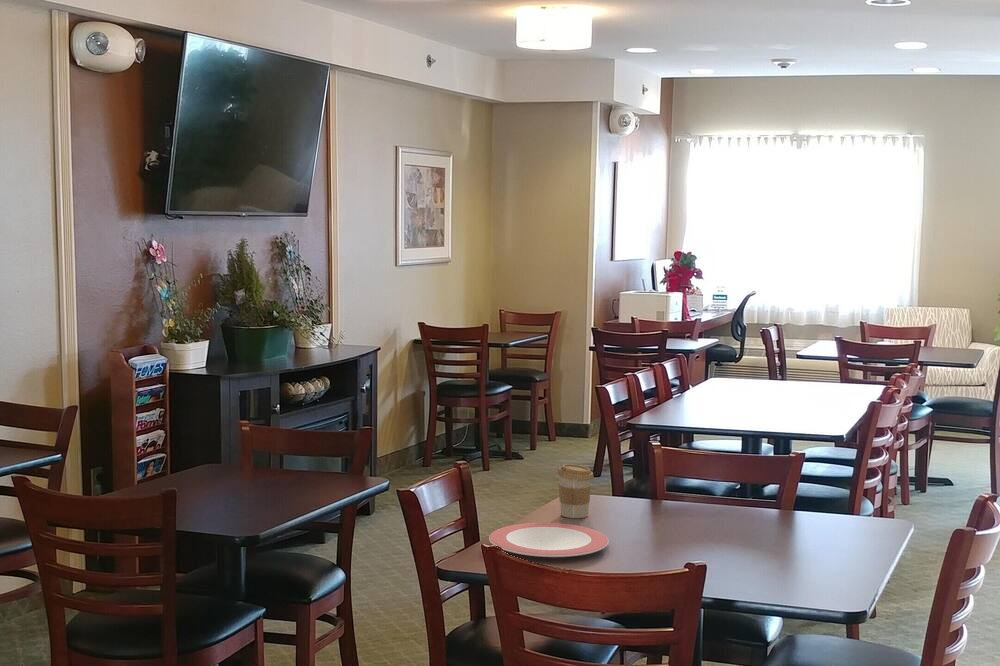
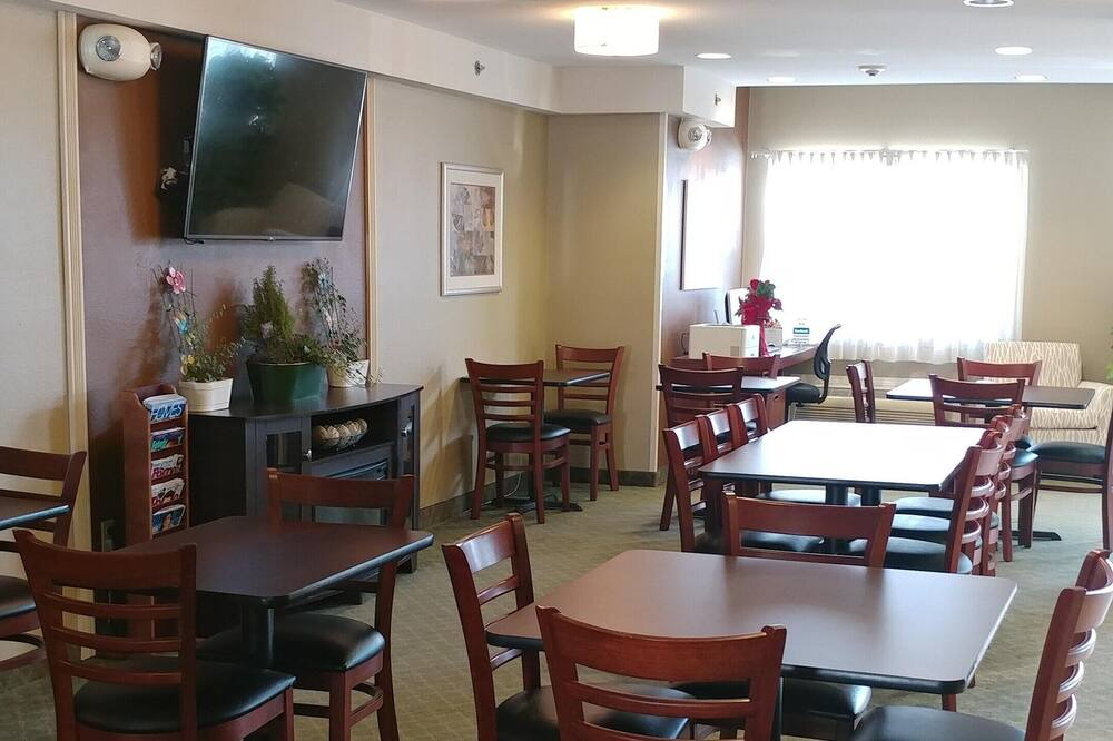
- coffee cup [557,463,594,519]
- plate [488,522,610,558]
